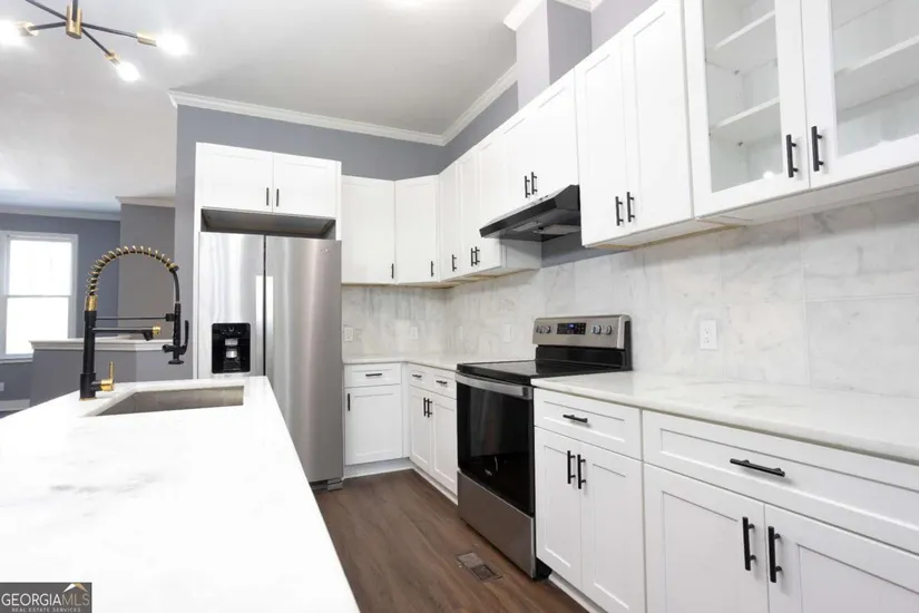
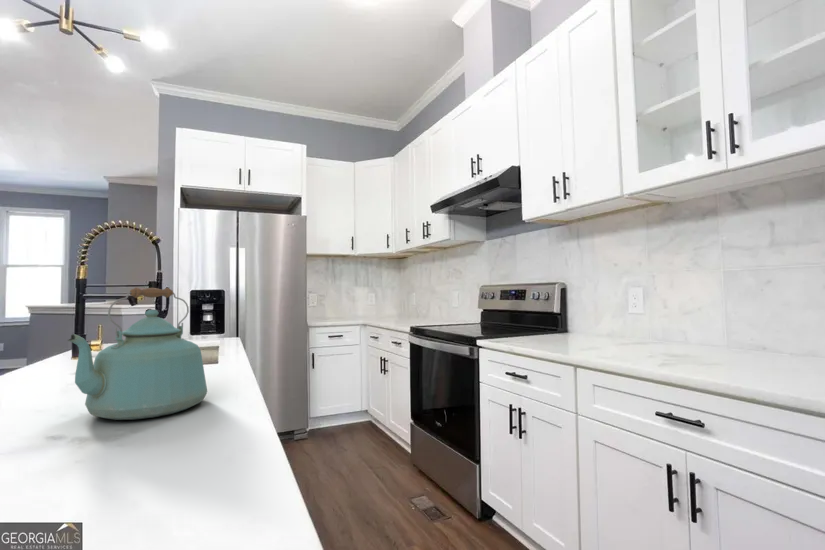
+ kettle [67,286,208,421]
